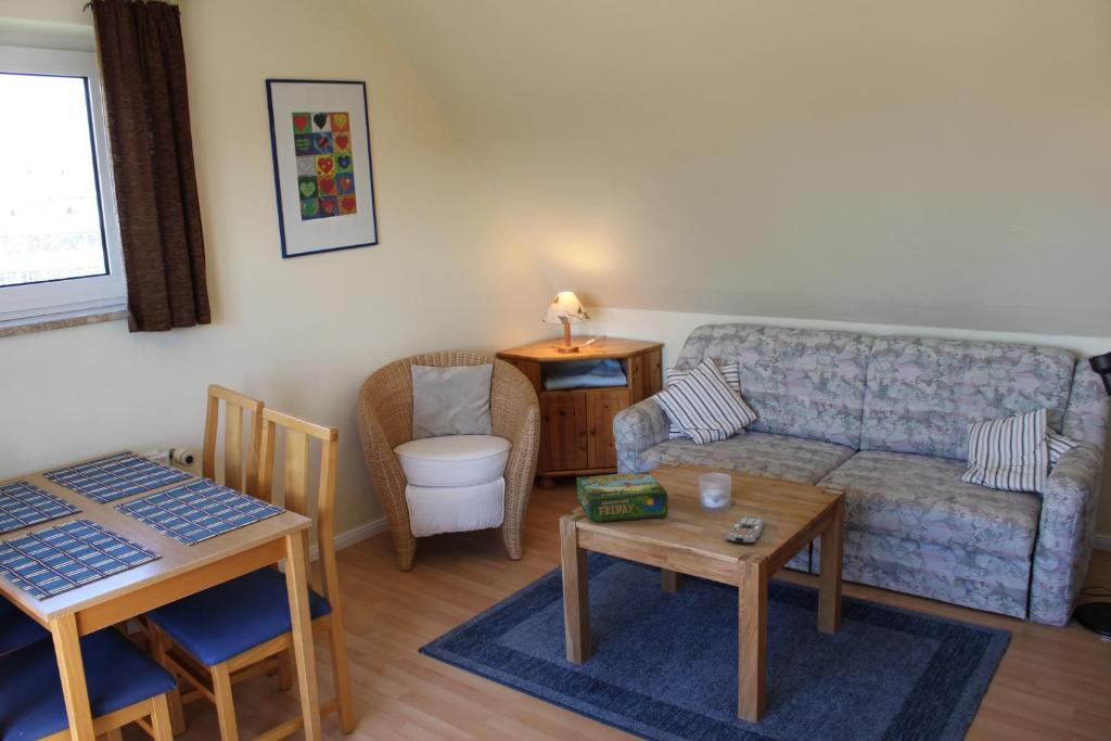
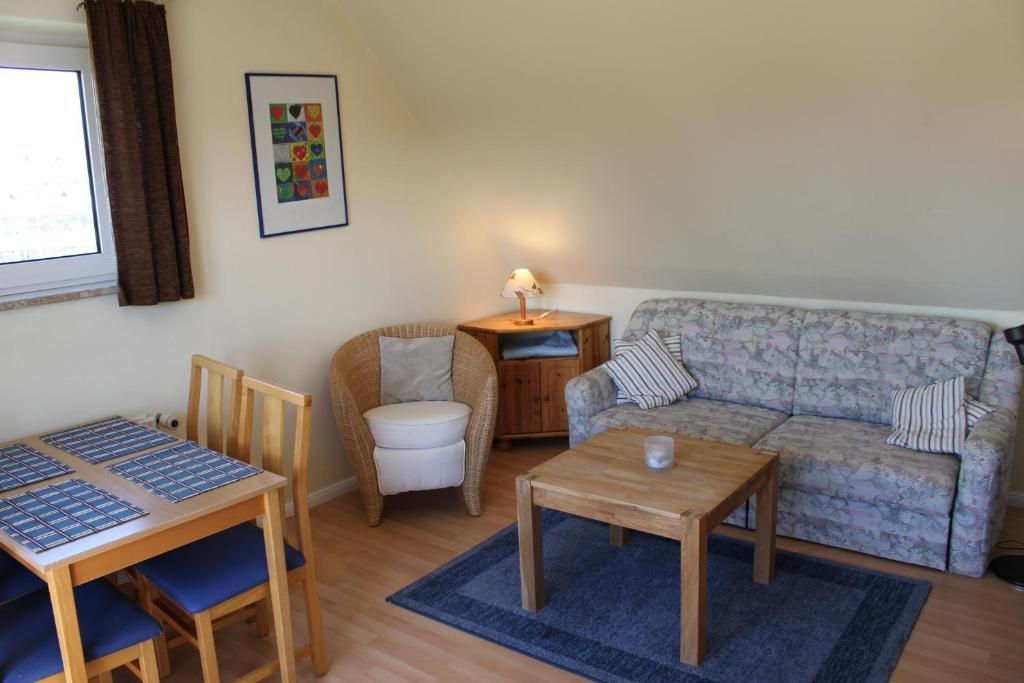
- board game [576,471,668,523]
- remote control [725,515,766,545]
